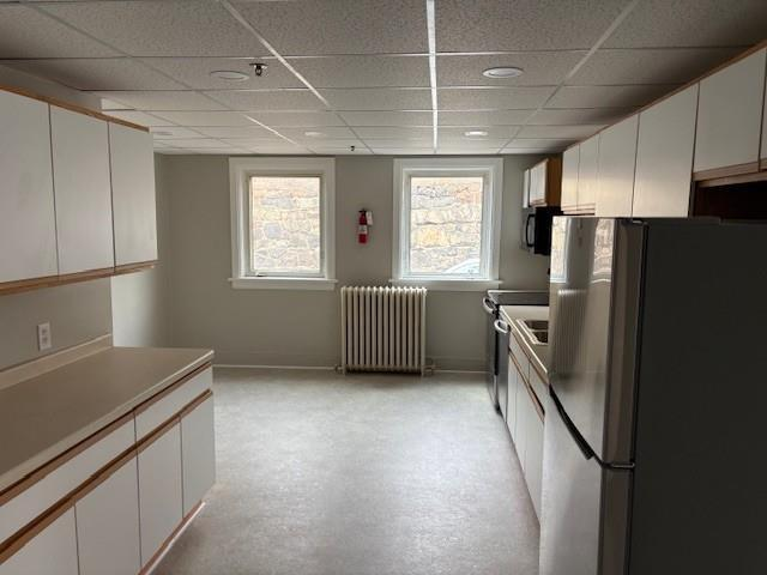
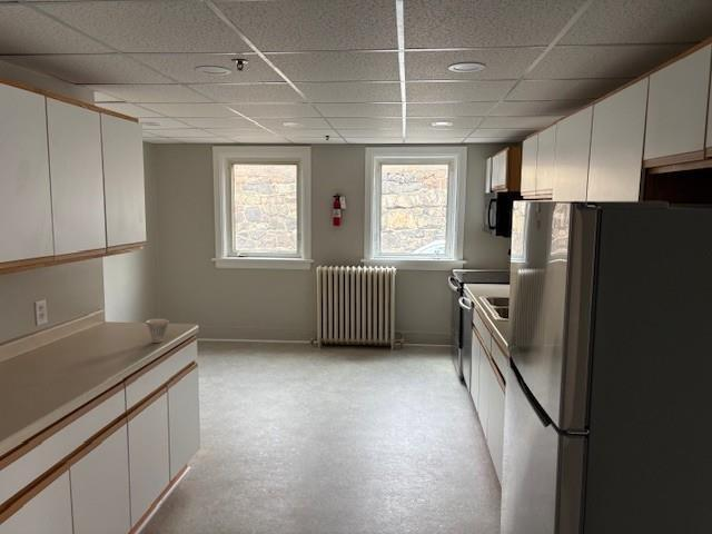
+ cup [146,318,170,344]
